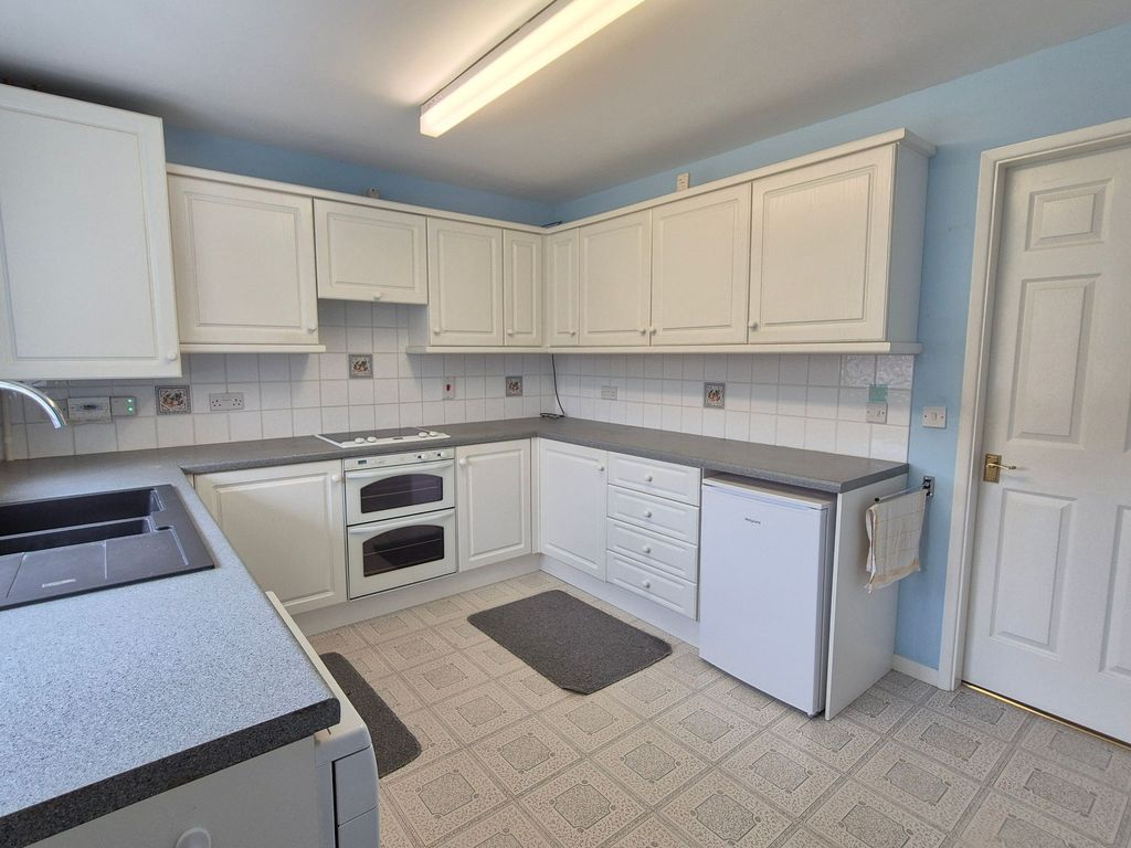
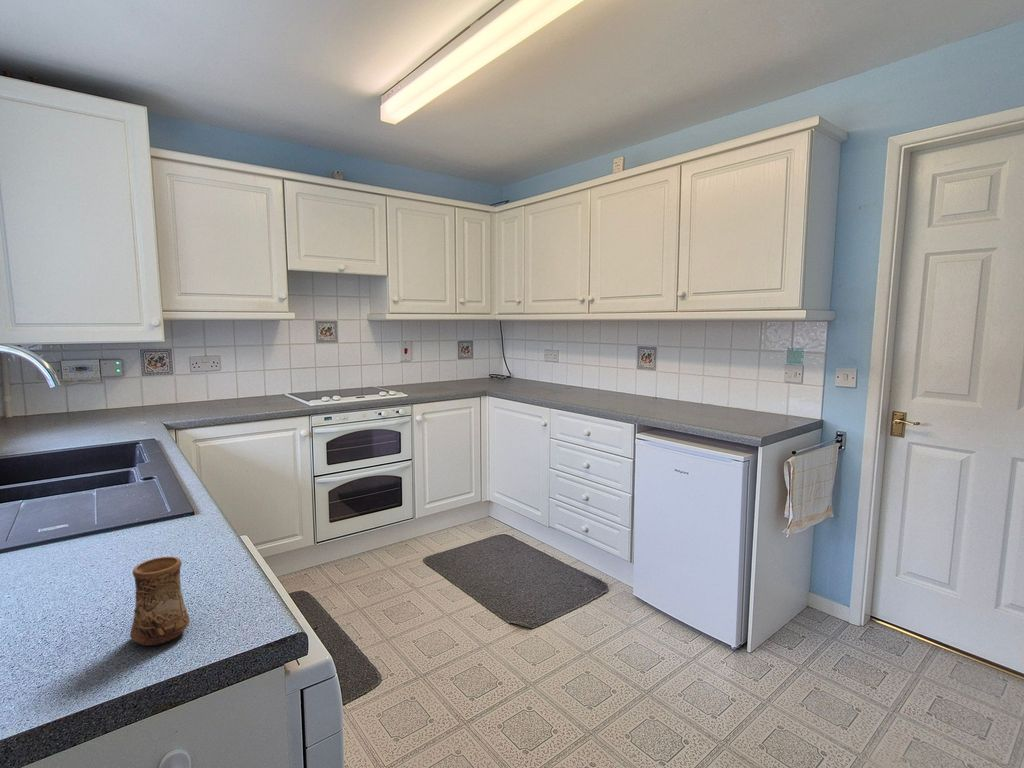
+ cup [129,556,191,647]
